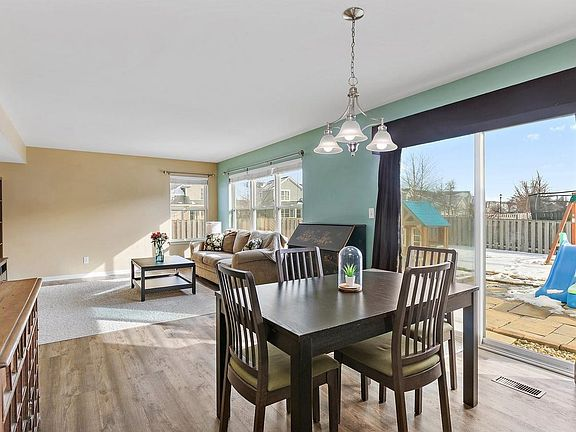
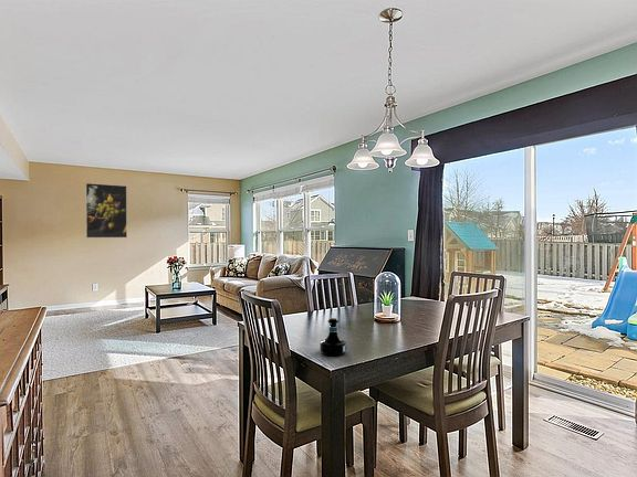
+ tequila bottle [318,317,348,357]
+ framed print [85,182,128,239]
